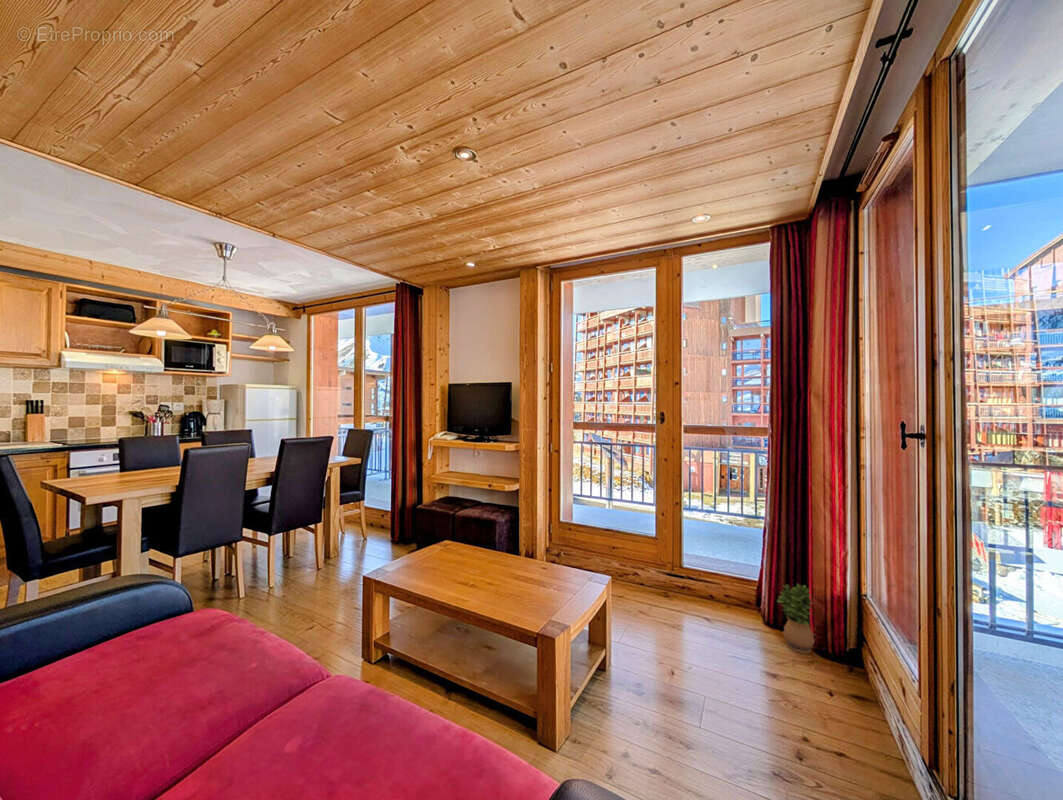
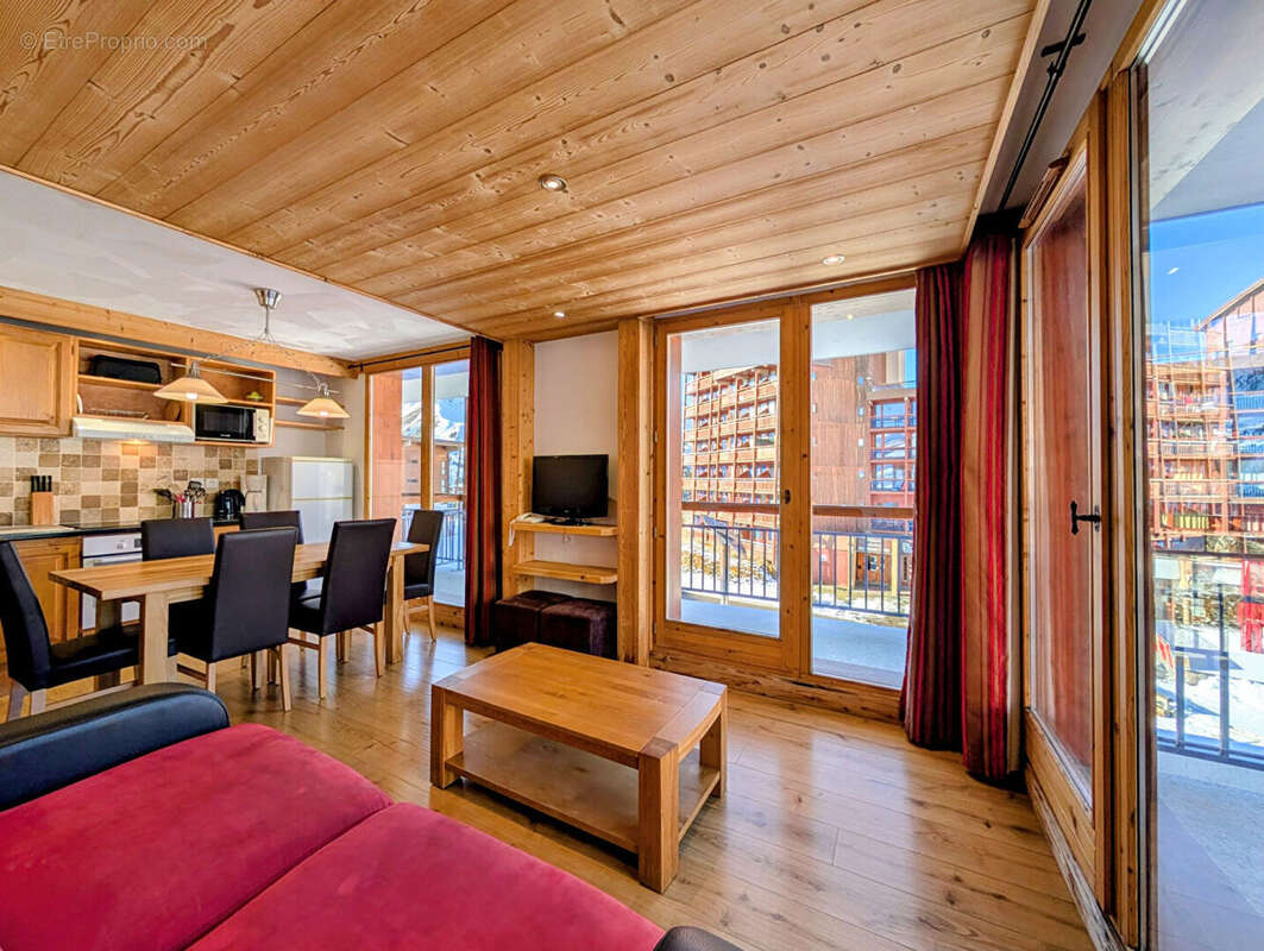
- potted plant [776,583,816,655]
